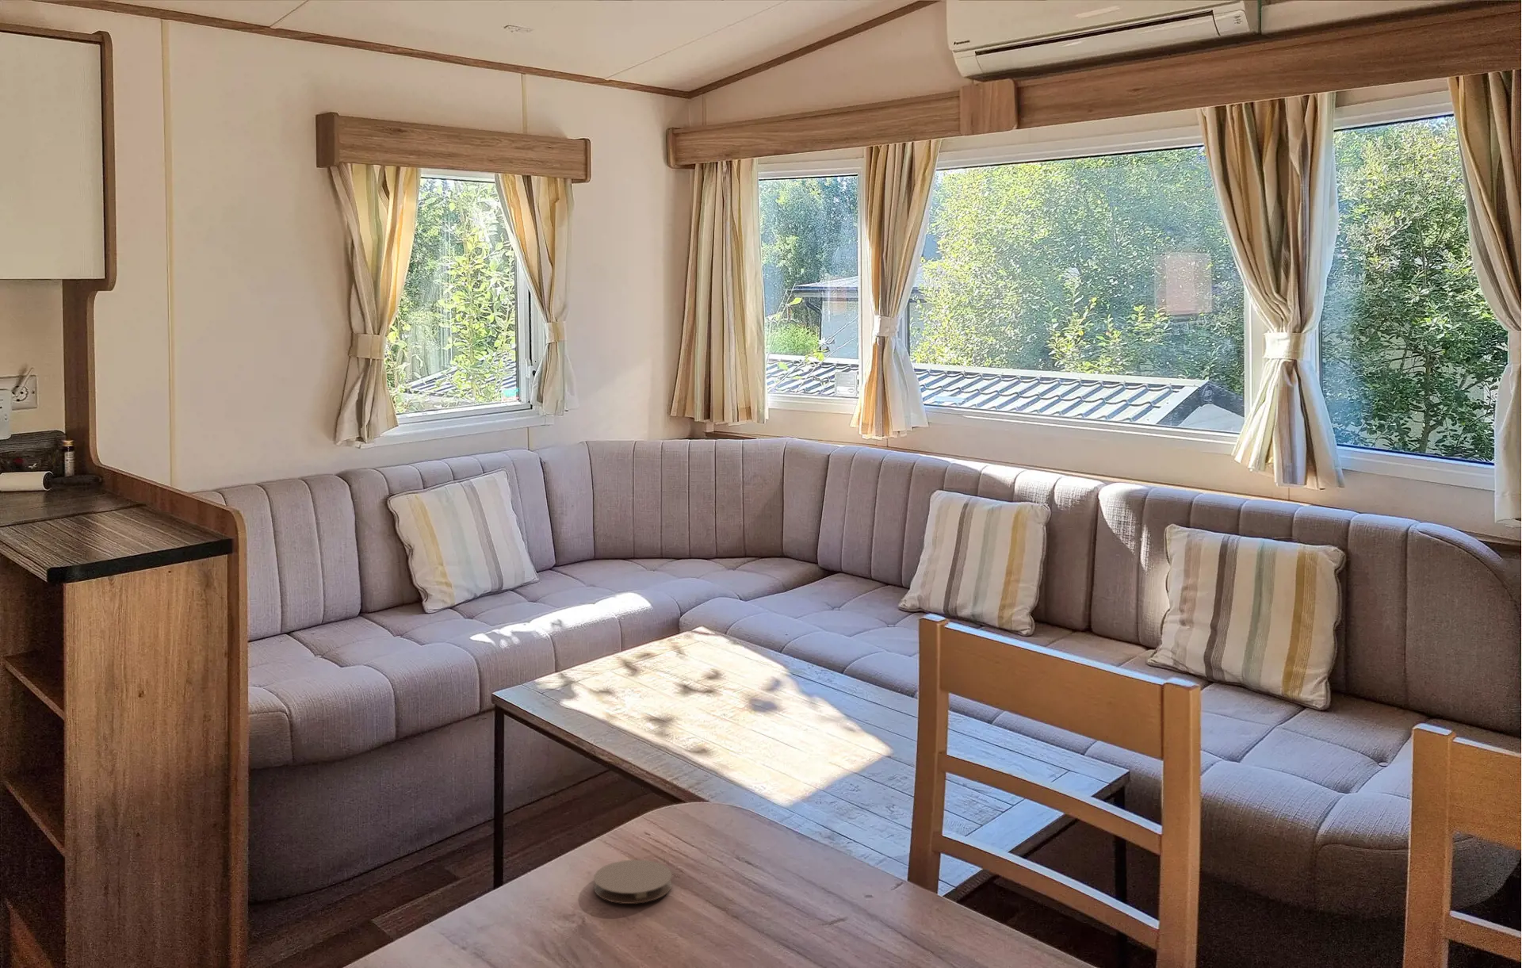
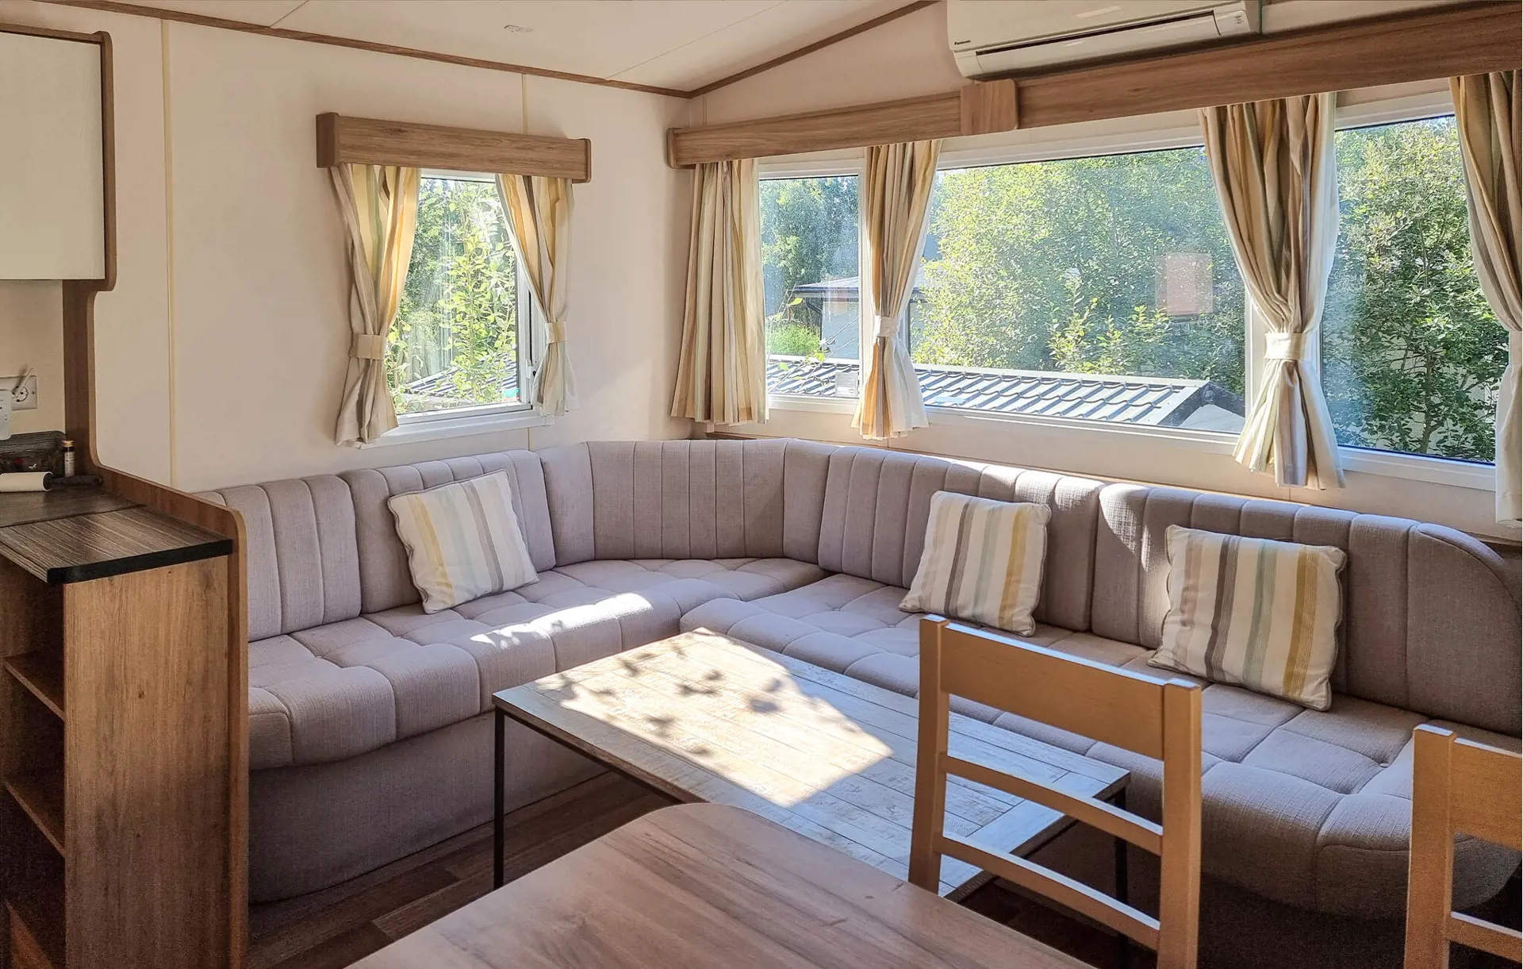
- coaster [593,858,673,905]
